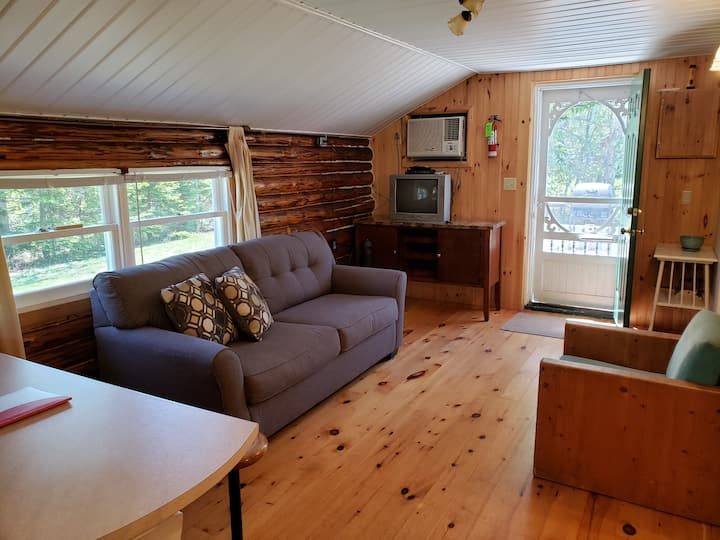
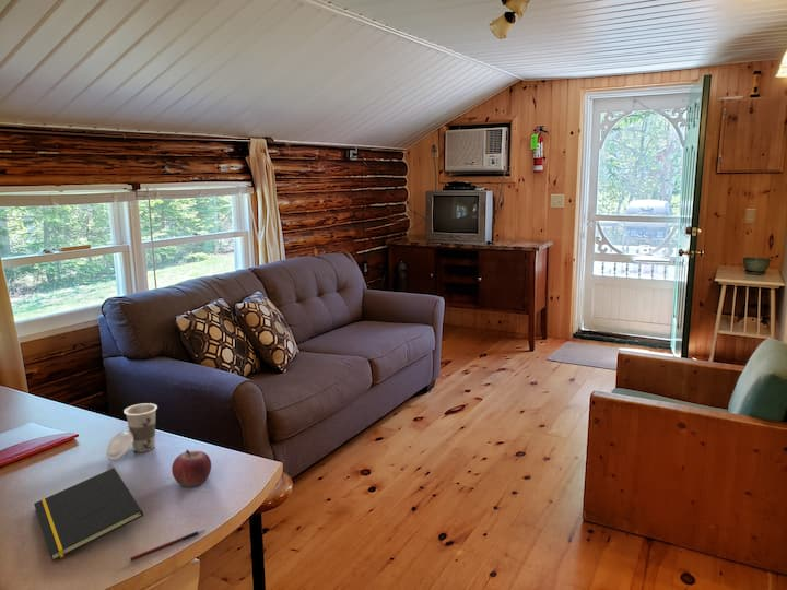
+ fruit [171,449,212,488]
+ notepad [33,467,144,563]
+ pen [127,529,207,563]
+ cup [106,402,158,462]
